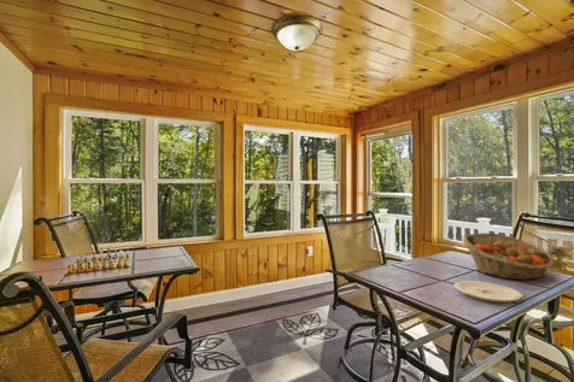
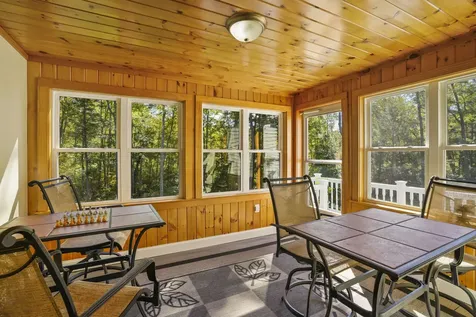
- fruit basket [462,231,556,281]
- plate [453,280,523,304]
